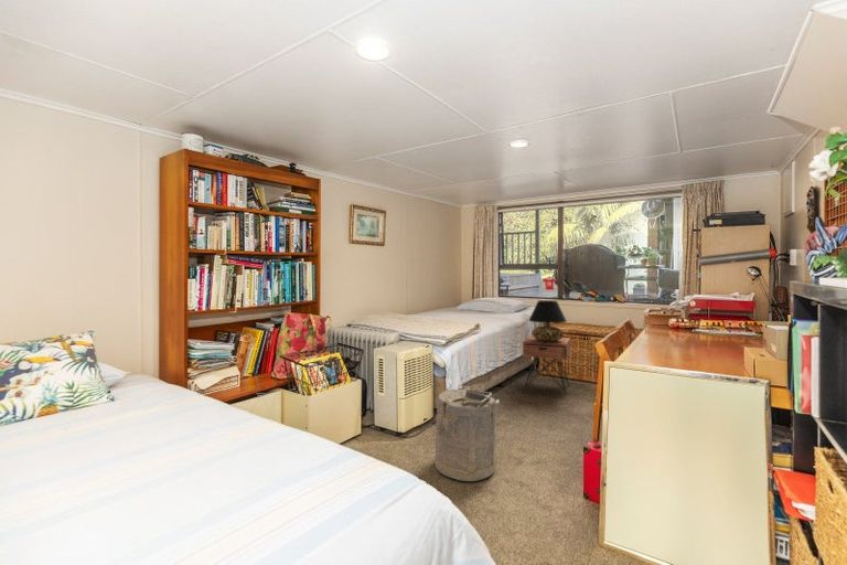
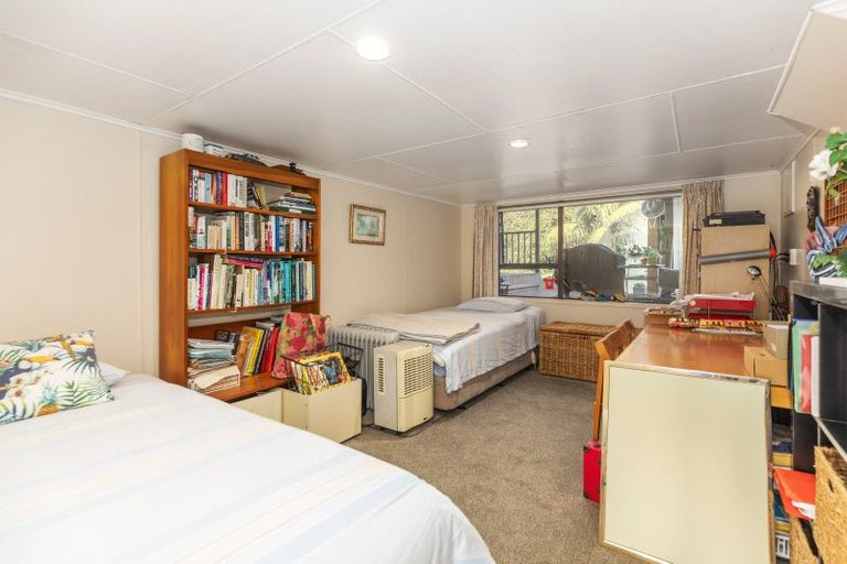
- laundry hamper [435,385,501,482]
- table lamp [527,299,568,341]
- nightstand [522,334,571,397]
